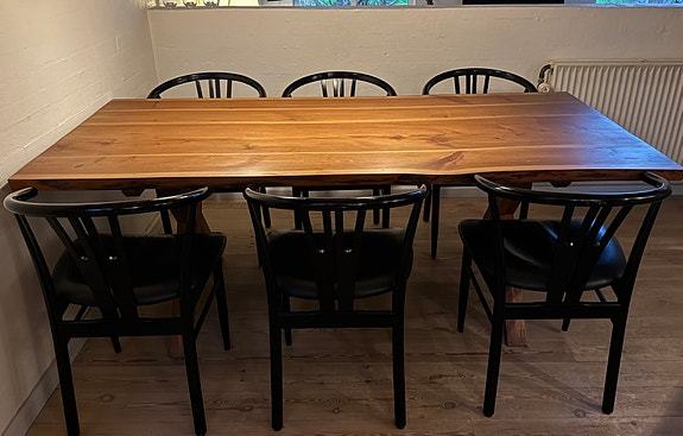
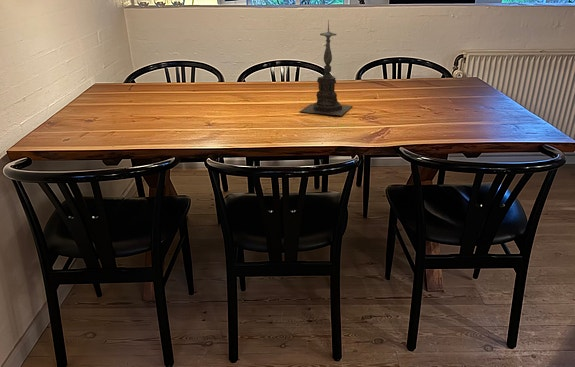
+ candle holder [299,19,353,117]
